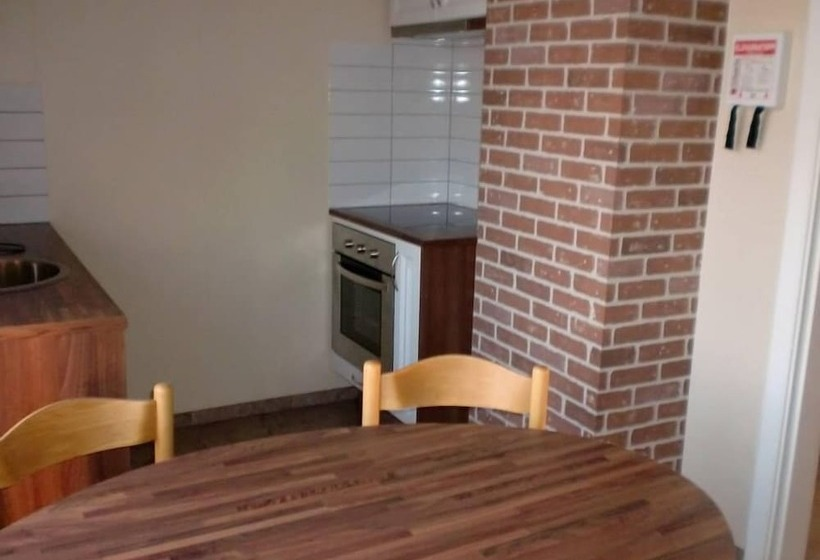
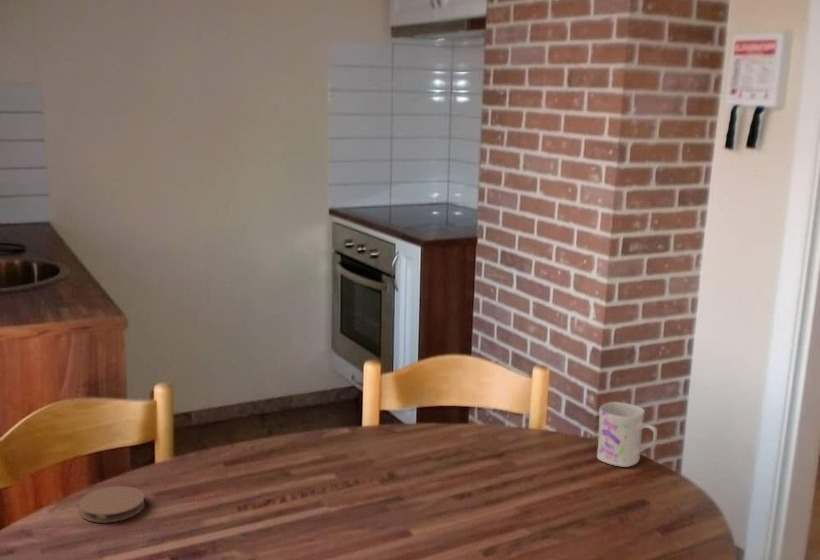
+ coaster [78,485,146,523]
+ mug [596,401,658,468]
